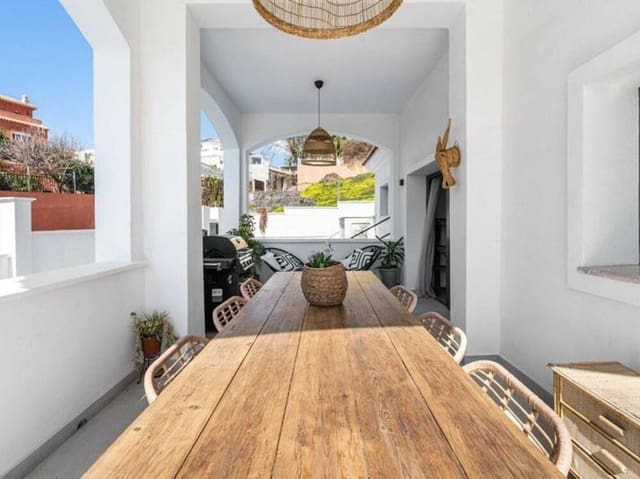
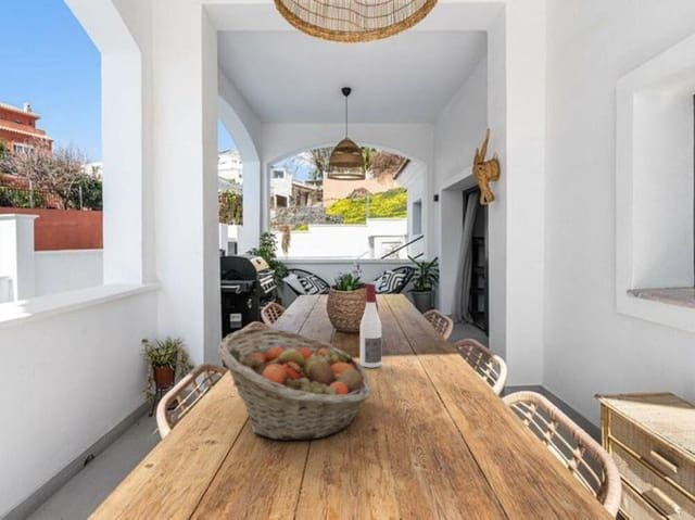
+ fruit basket [217,326,372,442]
+ alcohol [359,282,382,369]
